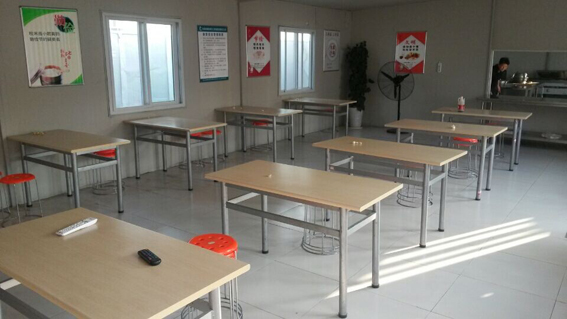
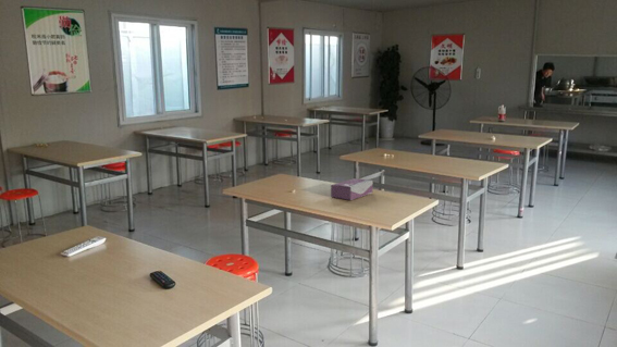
+ tissue box [330,177,373,201]
